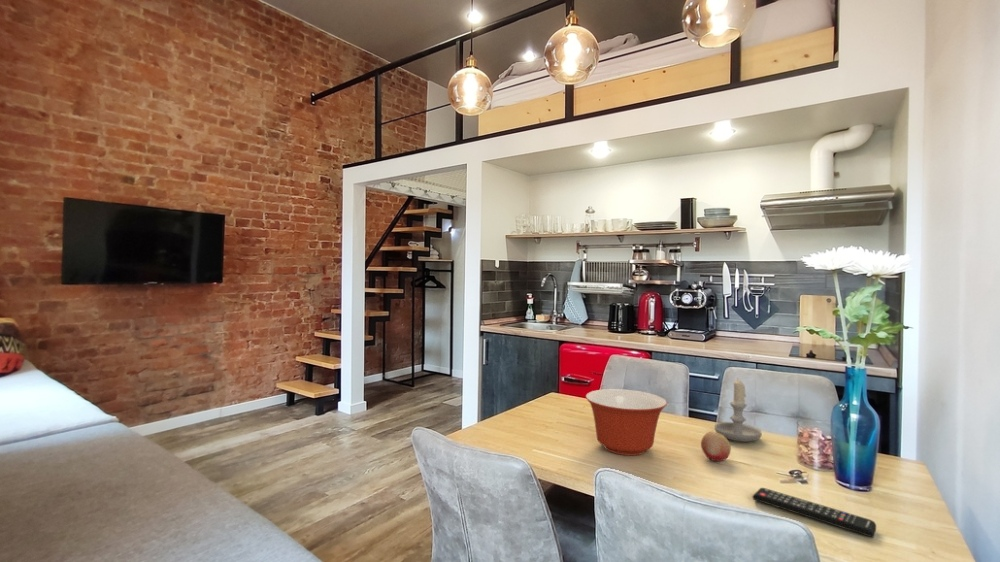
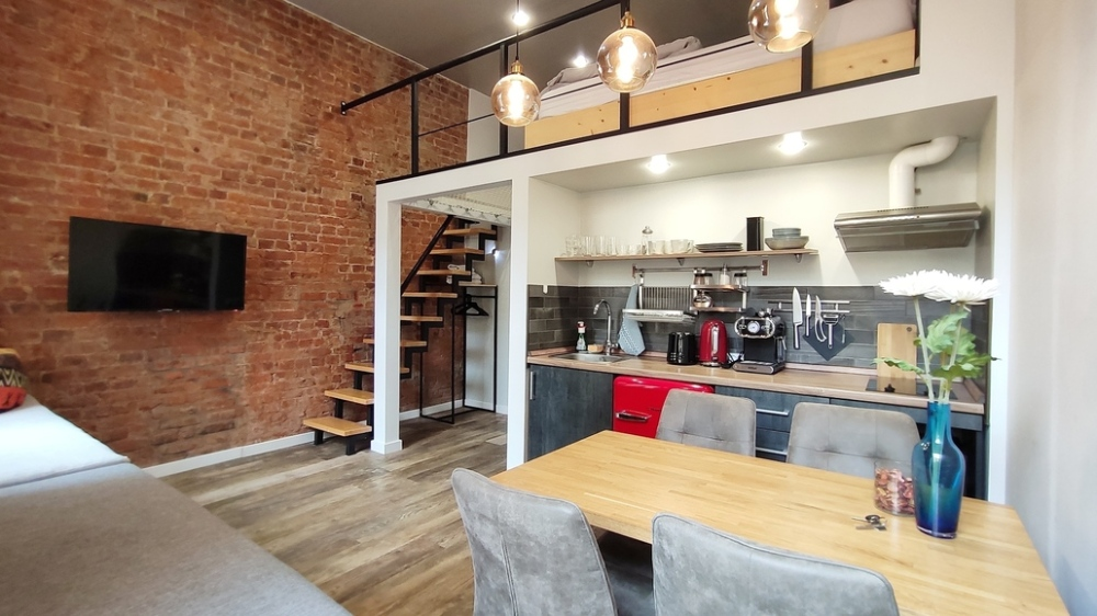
- mixing bowl [585,388,668,457]
- remote control [751,487,877,539]
- candle [714,377,763,443]
- fruit [700,431,732,462]
